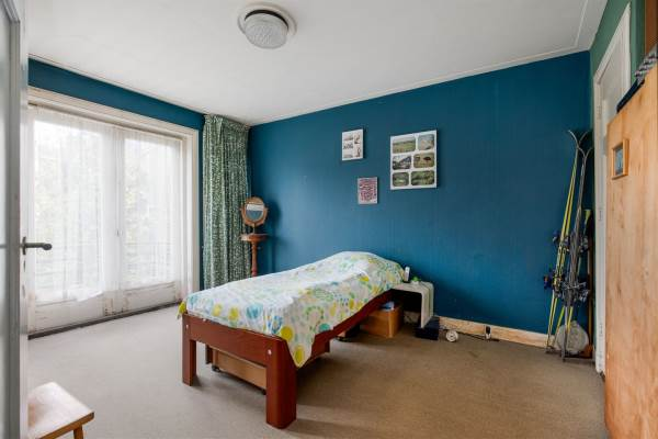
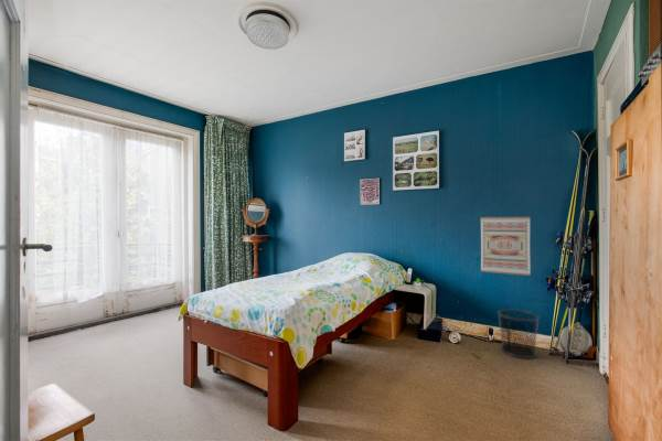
+ wall art [480,216,532,277]
+ waste bin [496,309,541,359]
